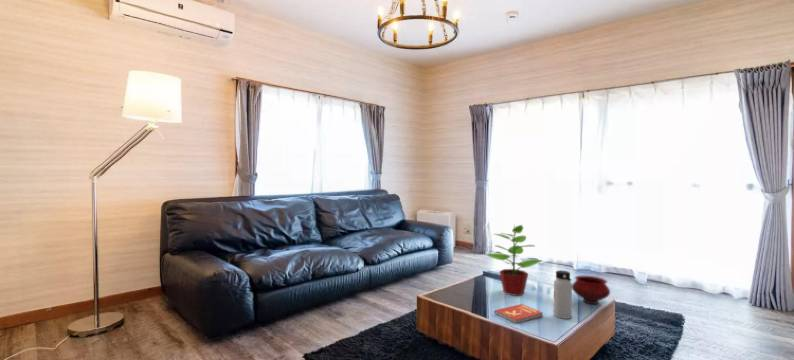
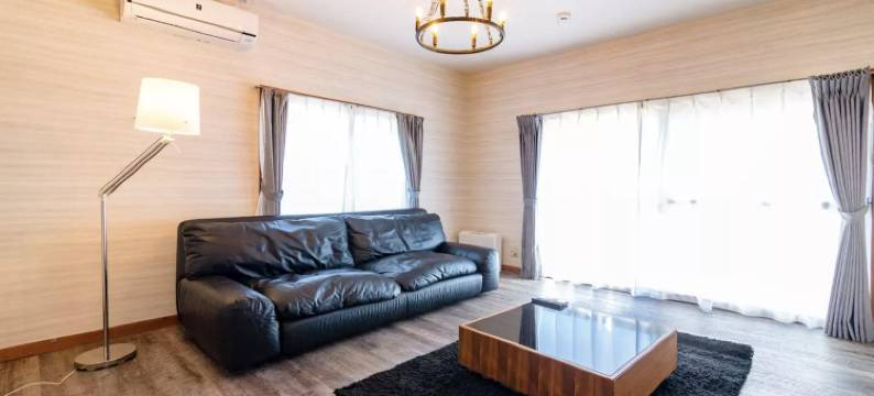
- potted plant [486,224,544,296]
- book [493,303,544,325]
- bowl [572,275,611,305]
- water bottle [553,269,573,320]
